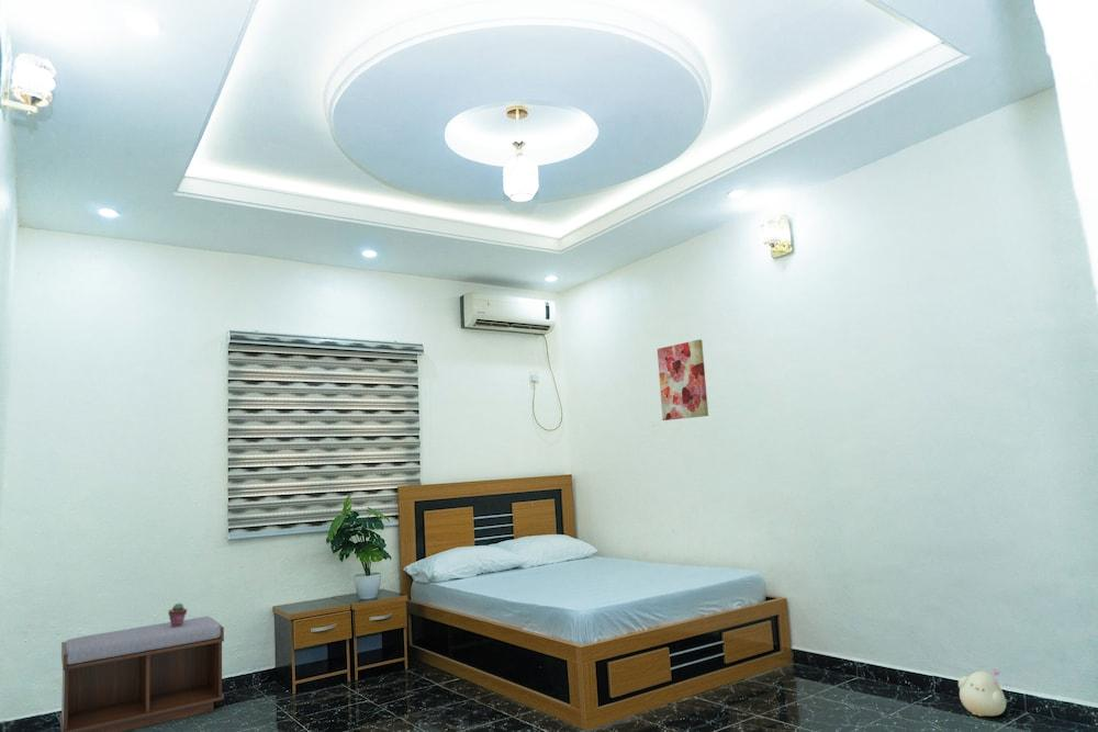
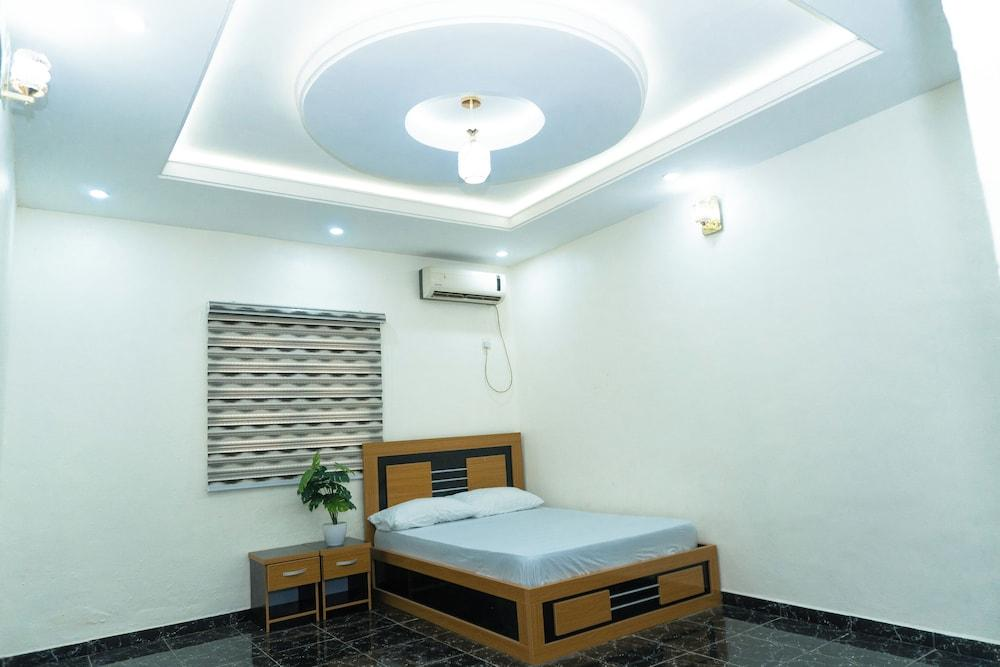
- plush toy [957,667,1008,717]
- wall art [657,339,709,421]
- bench [59,616,225,732]
- potted succulent [167,603,188,627]
